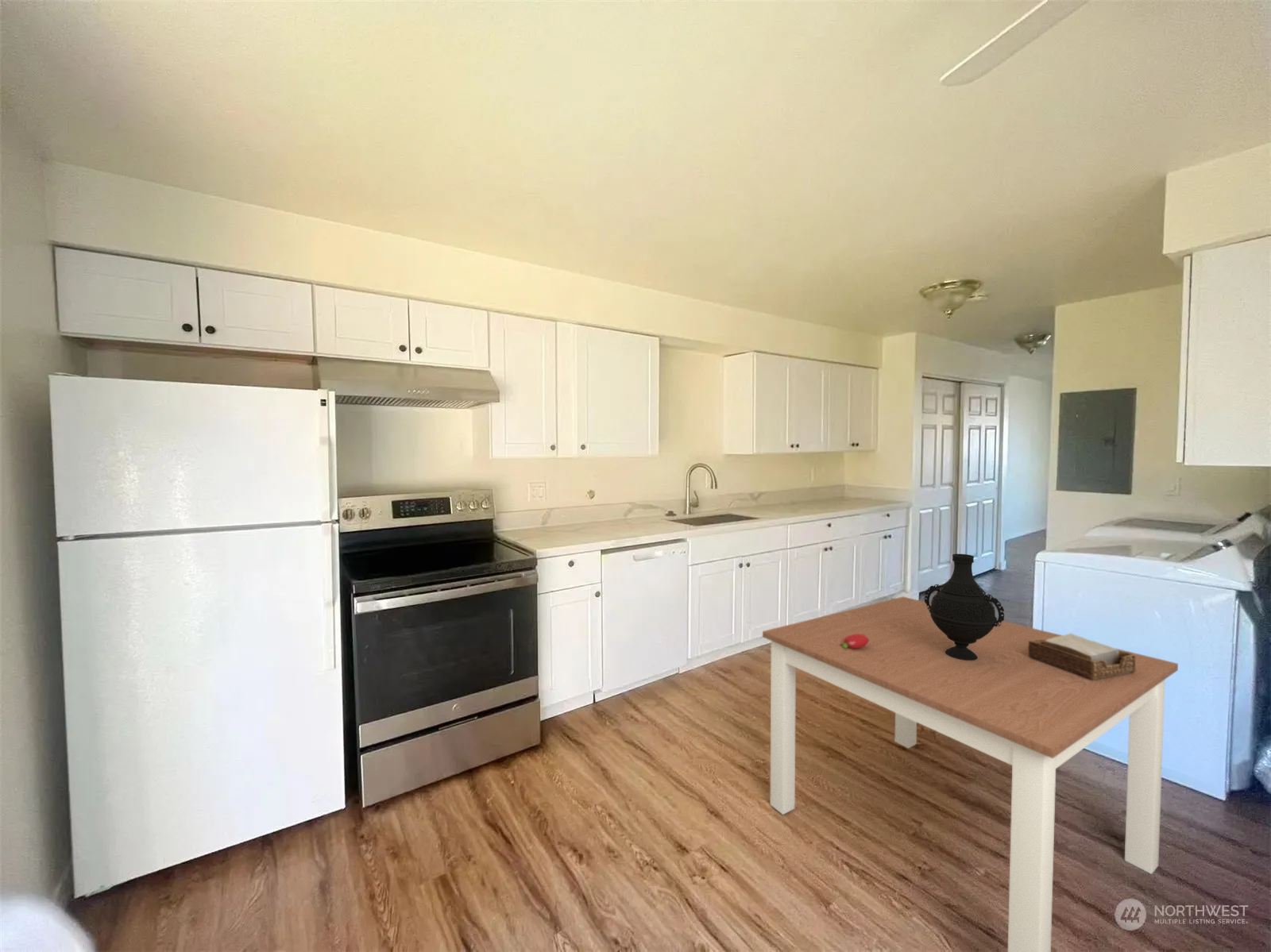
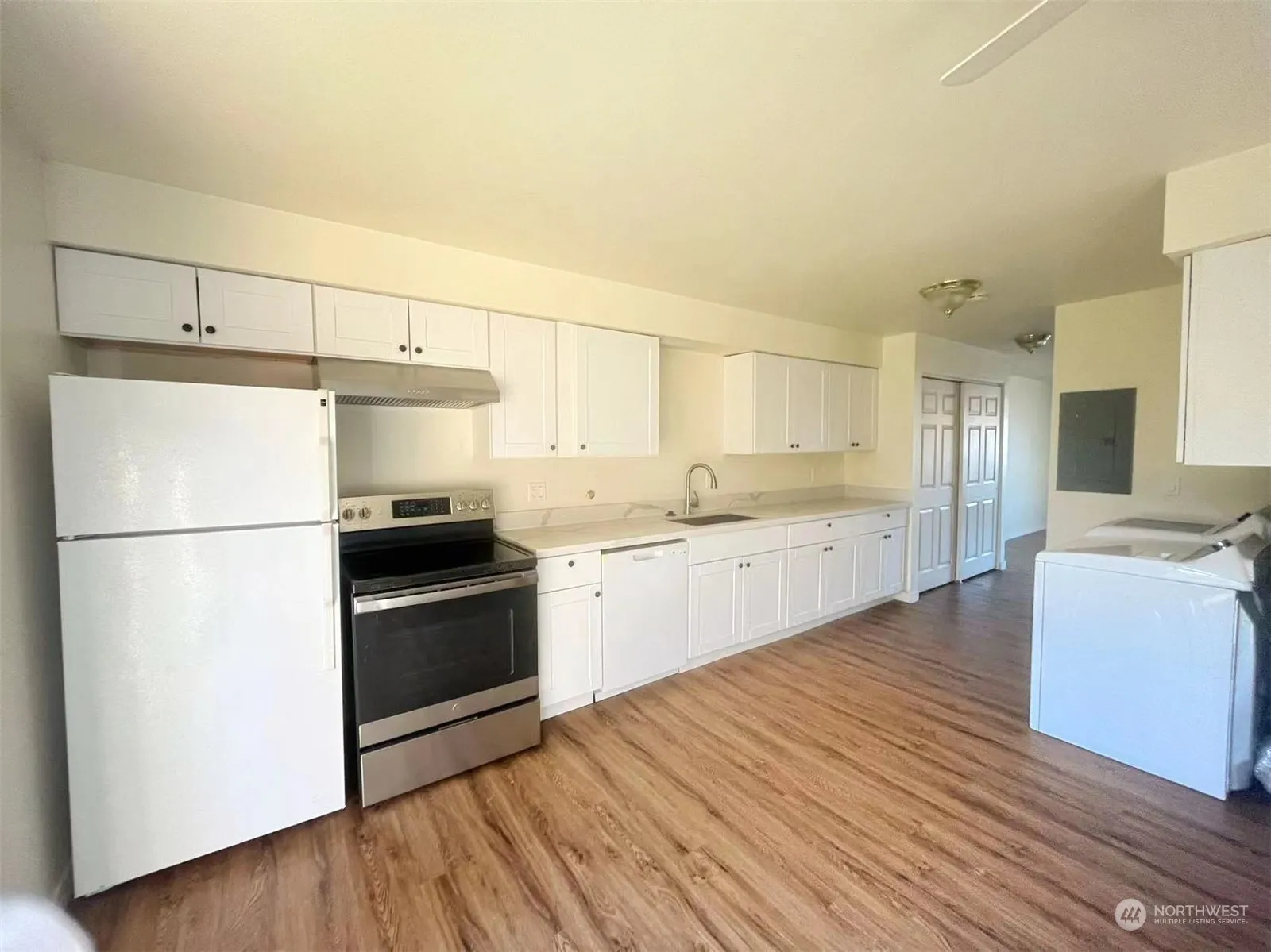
- dining table [762,595,1179,952]
- napkin holder [1028,633,1136,680]
- fruit [840,634,869,649]
- vase [924,553,1005,661]
